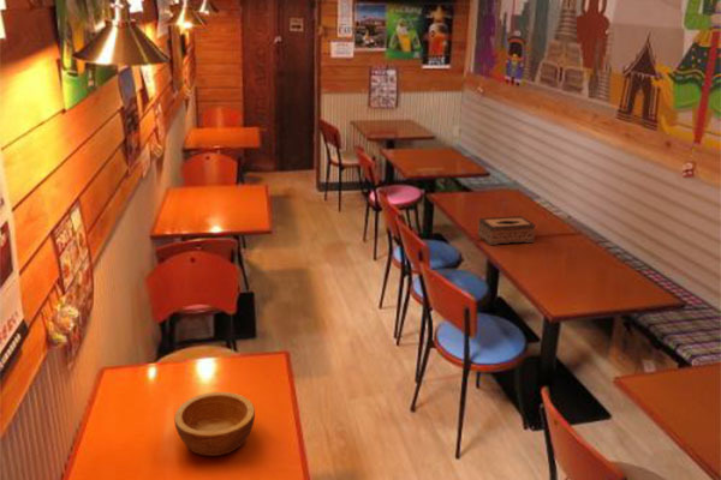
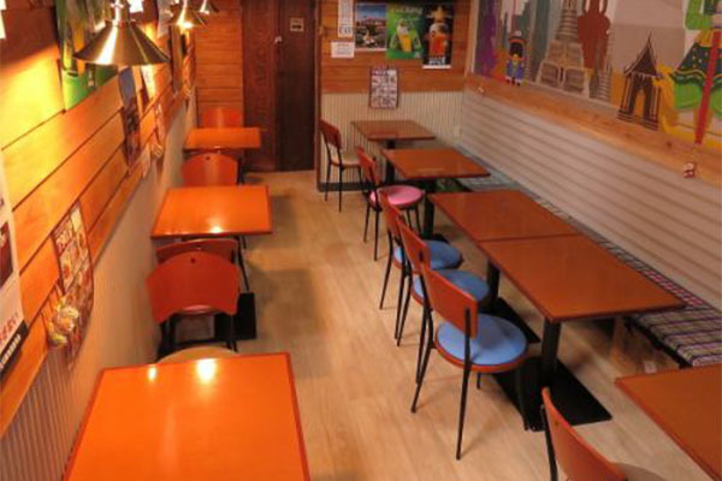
- bowl [173,391,256,457]
- tissue box [477,215,536,246]
